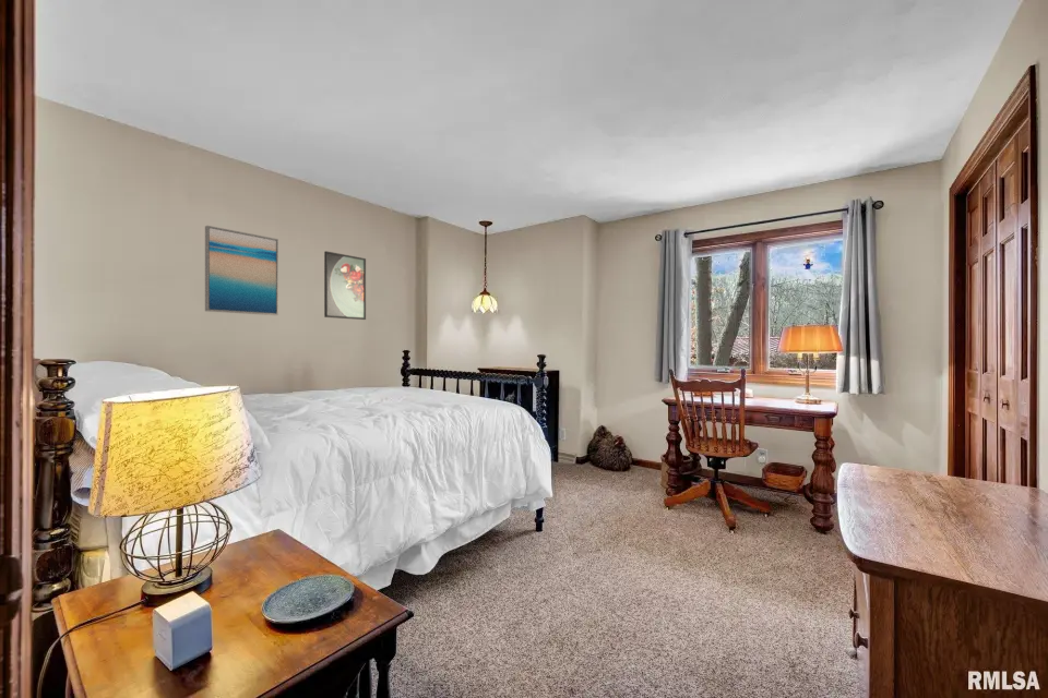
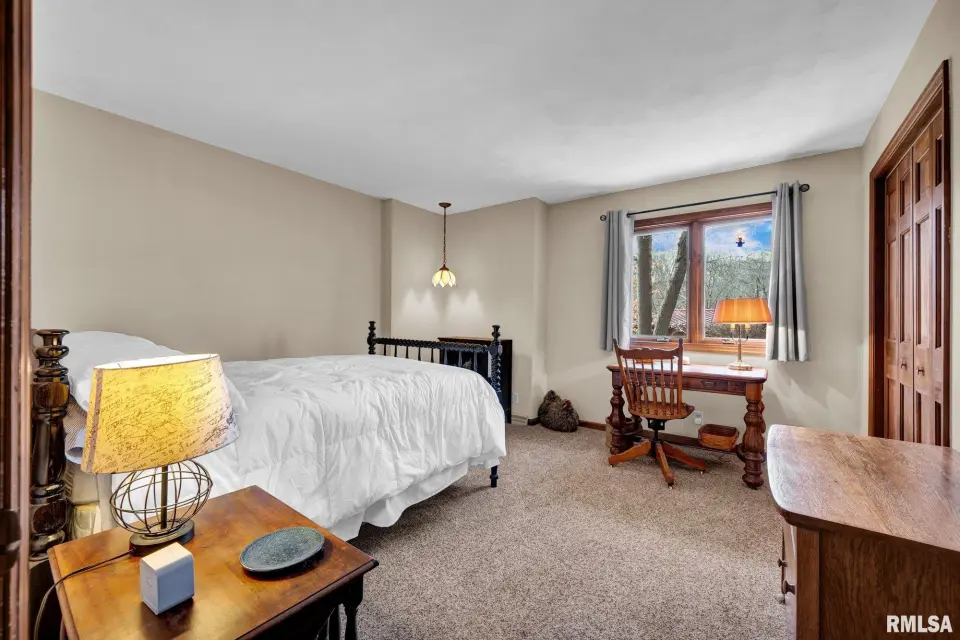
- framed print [323,250,367,321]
- wall art [204,225,279,316]
